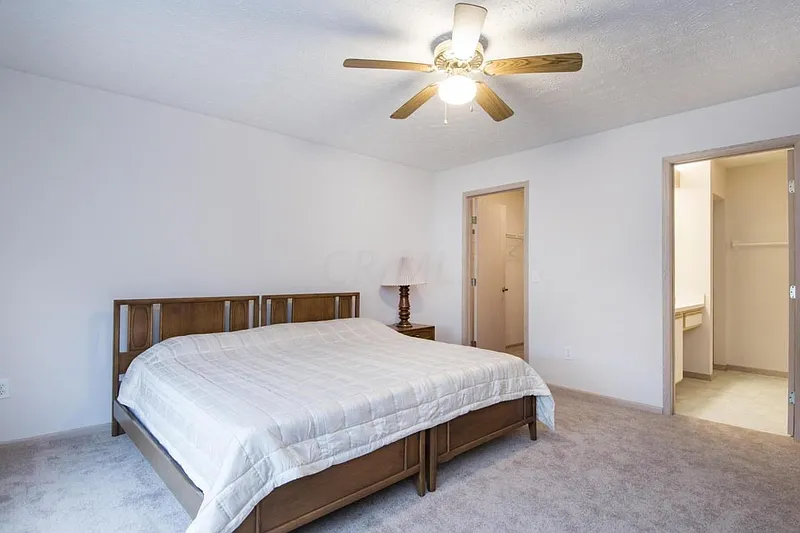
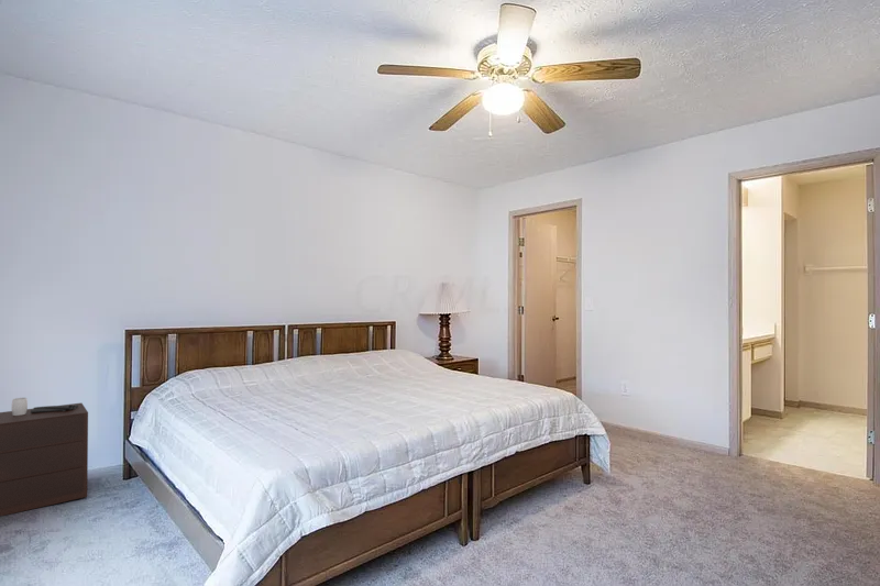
+ nightstand [0,397,89,517]
